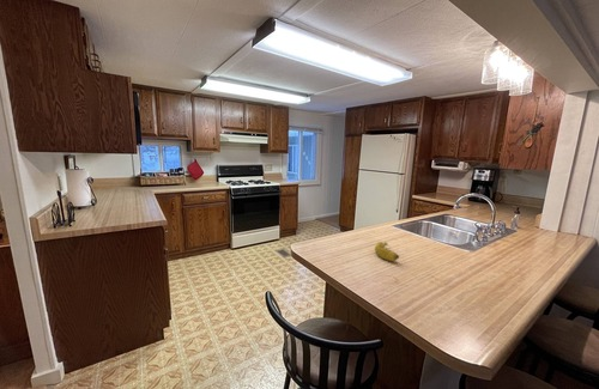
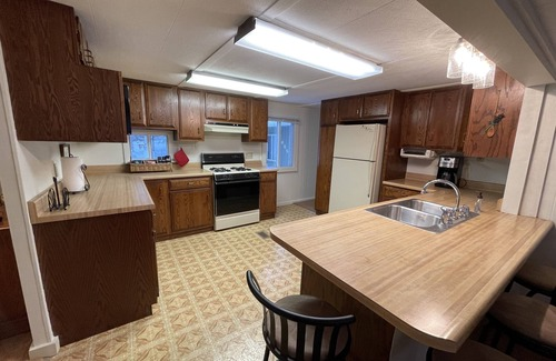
- banana [374,241,400,262]
